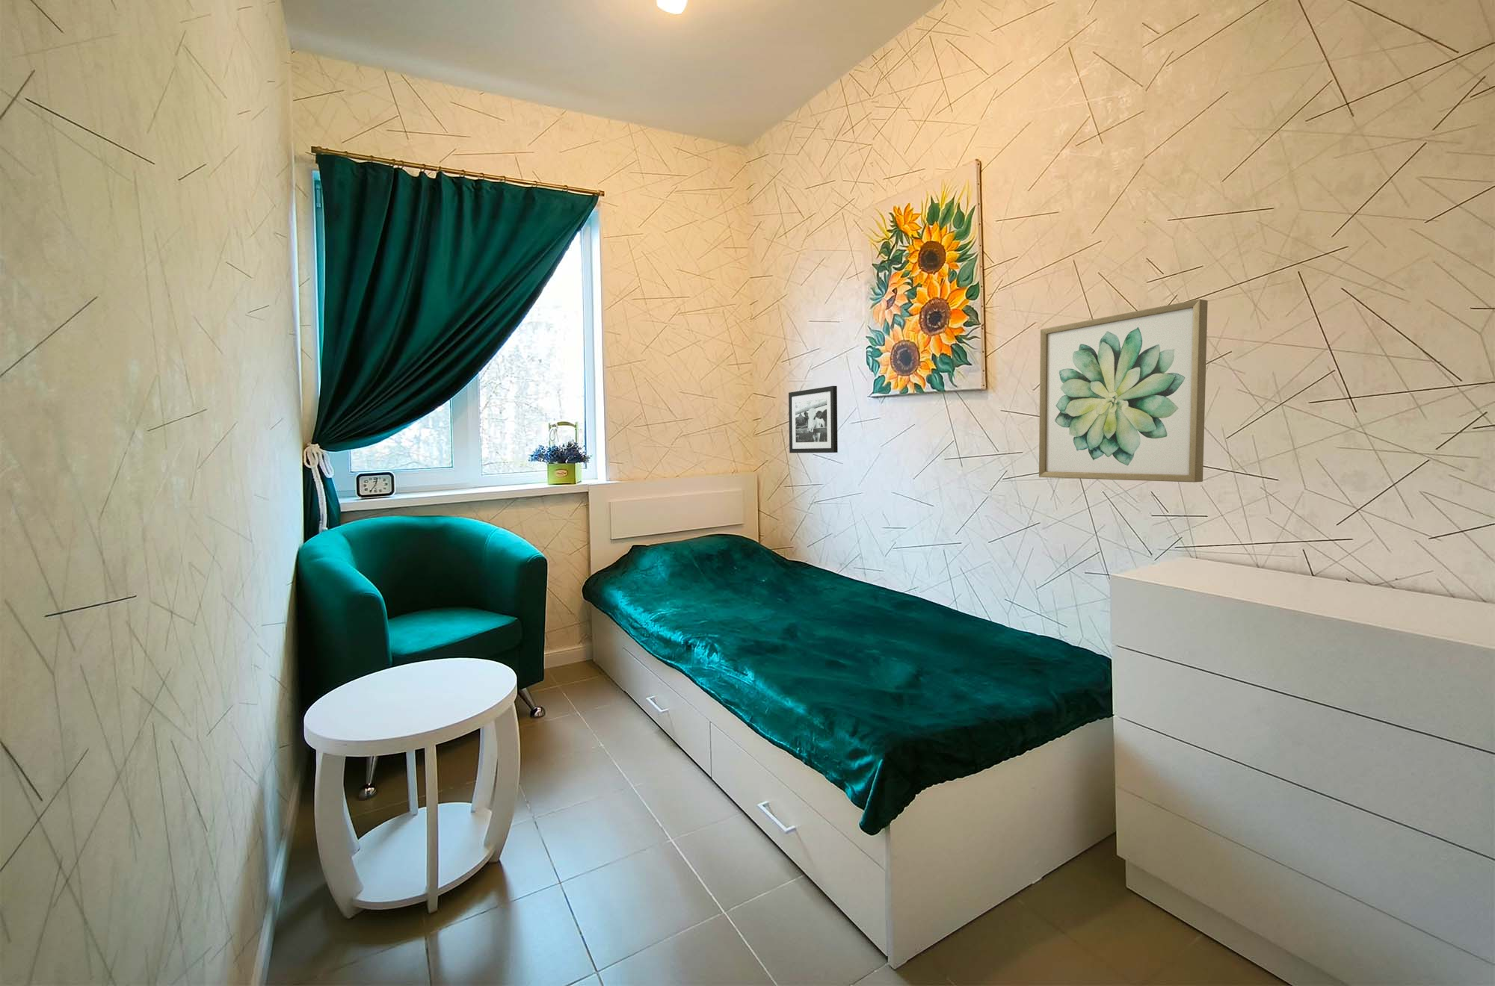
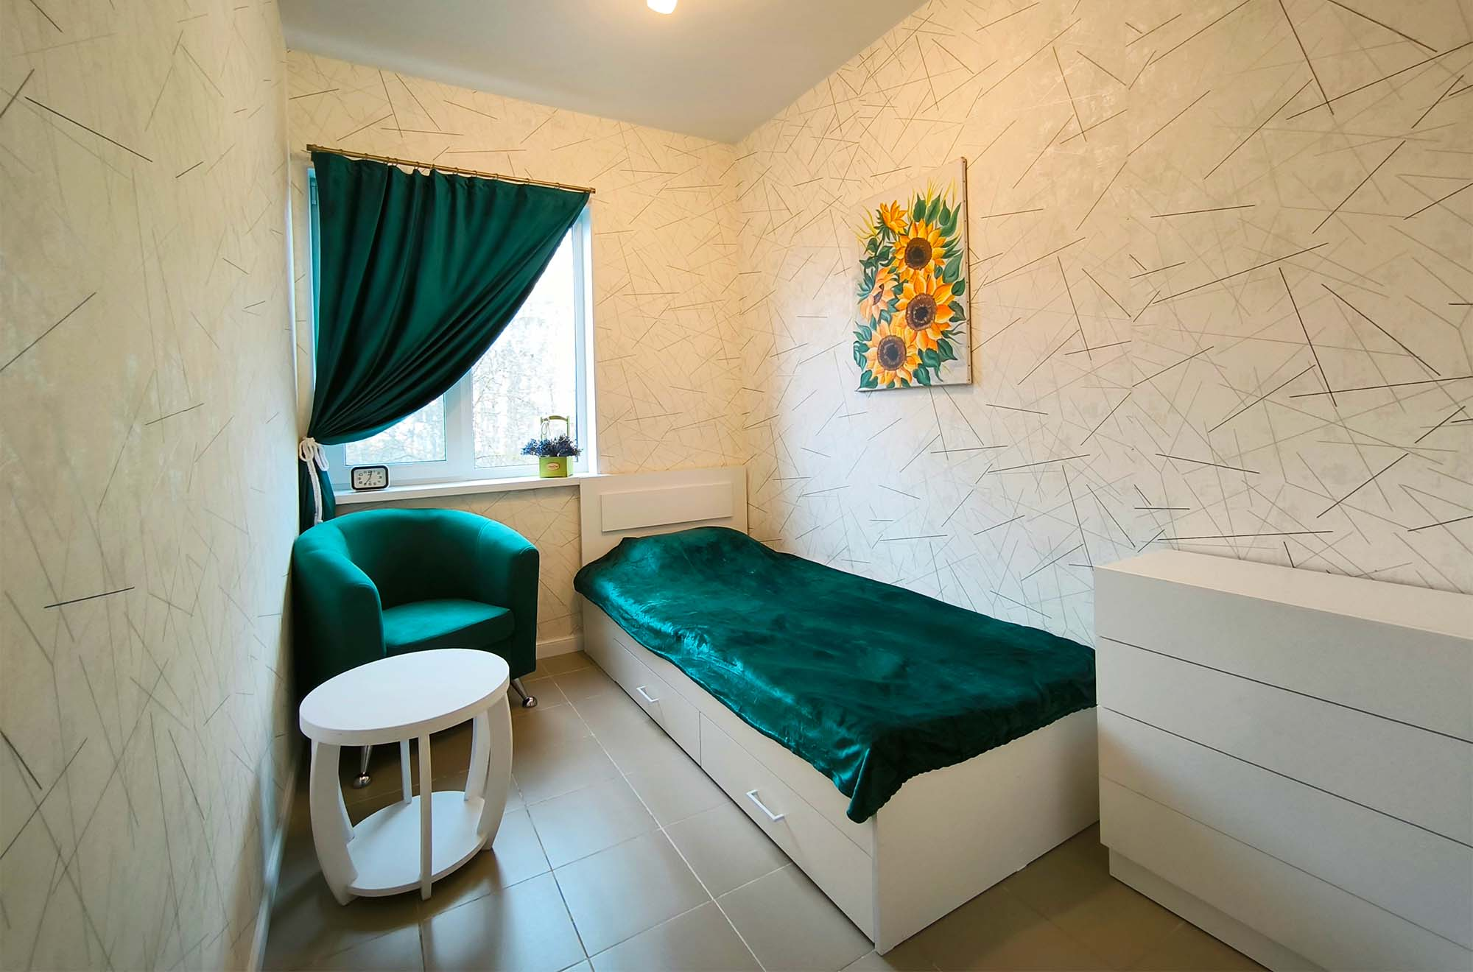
- wall art [1038,299,1209,483]
- picture frame [788,385,839,453]
